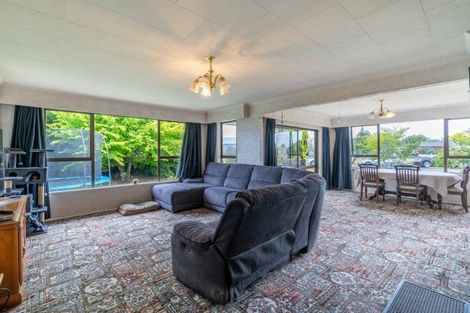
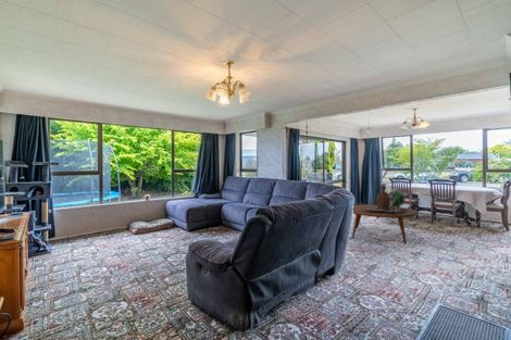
+ coffee table [351,204,419,244]
+ lantern [367,182,400,213]
+ decorative globe [387,189,407,207]
